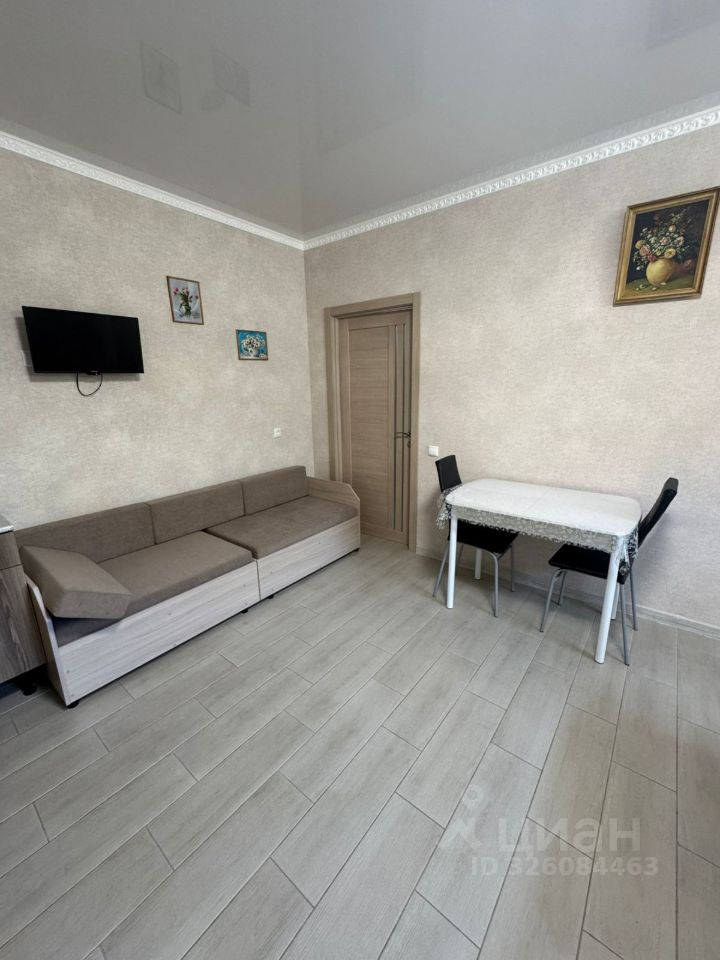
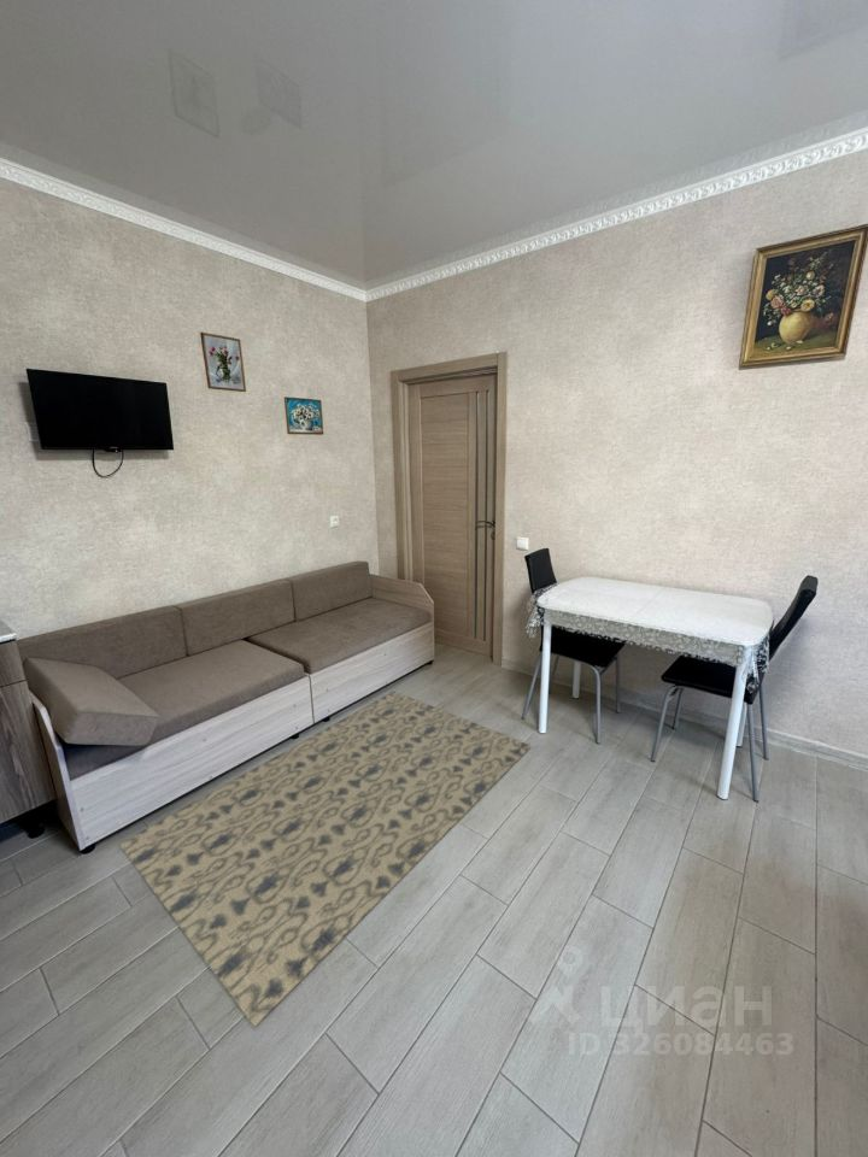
+ rug [118,691,532,1027]
